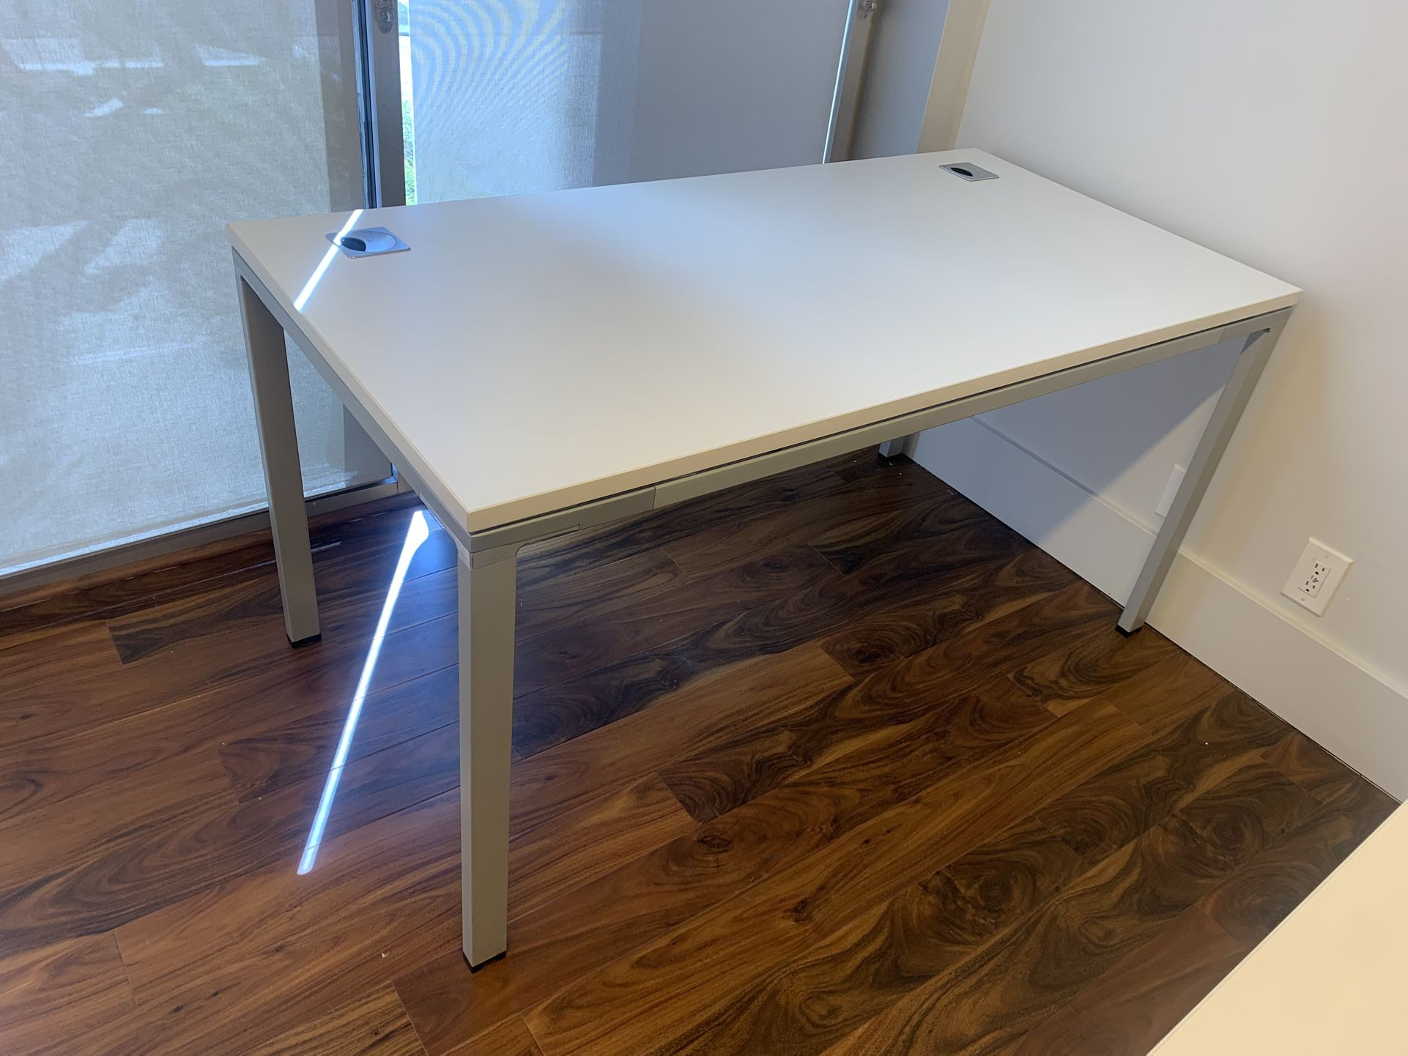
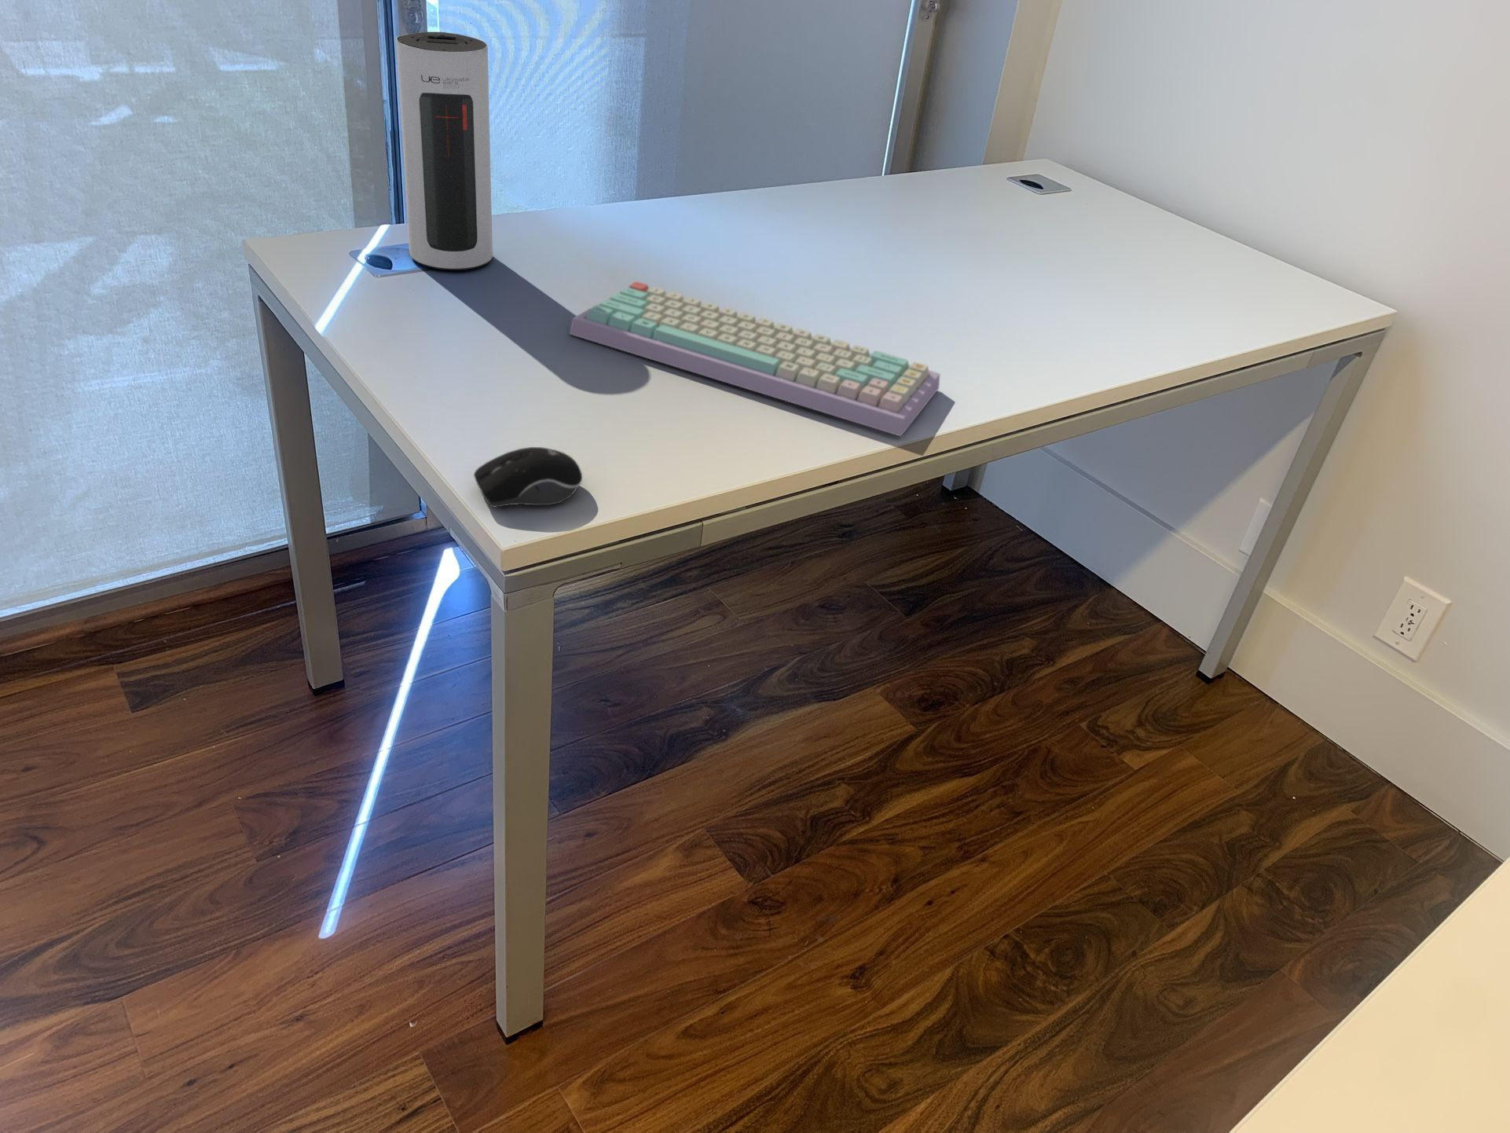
+ keyboard [569,281,941,438]
+ speaker [395,31,494,270]
+ computer mouse [472,446,583,507]
